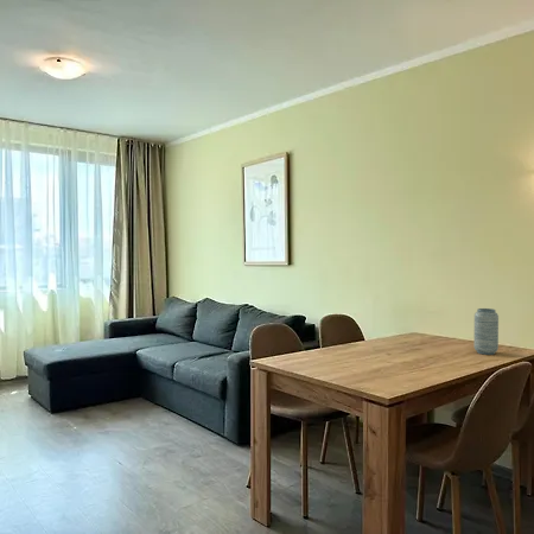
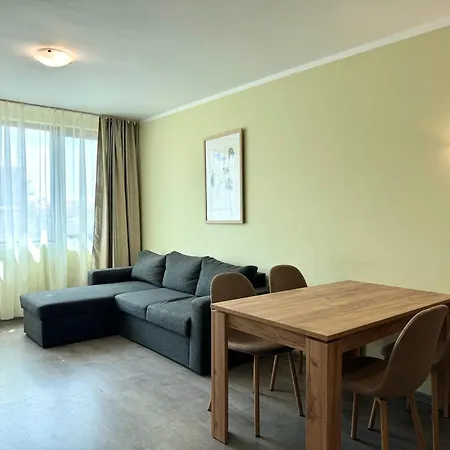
- vase [473,307,500,356]
